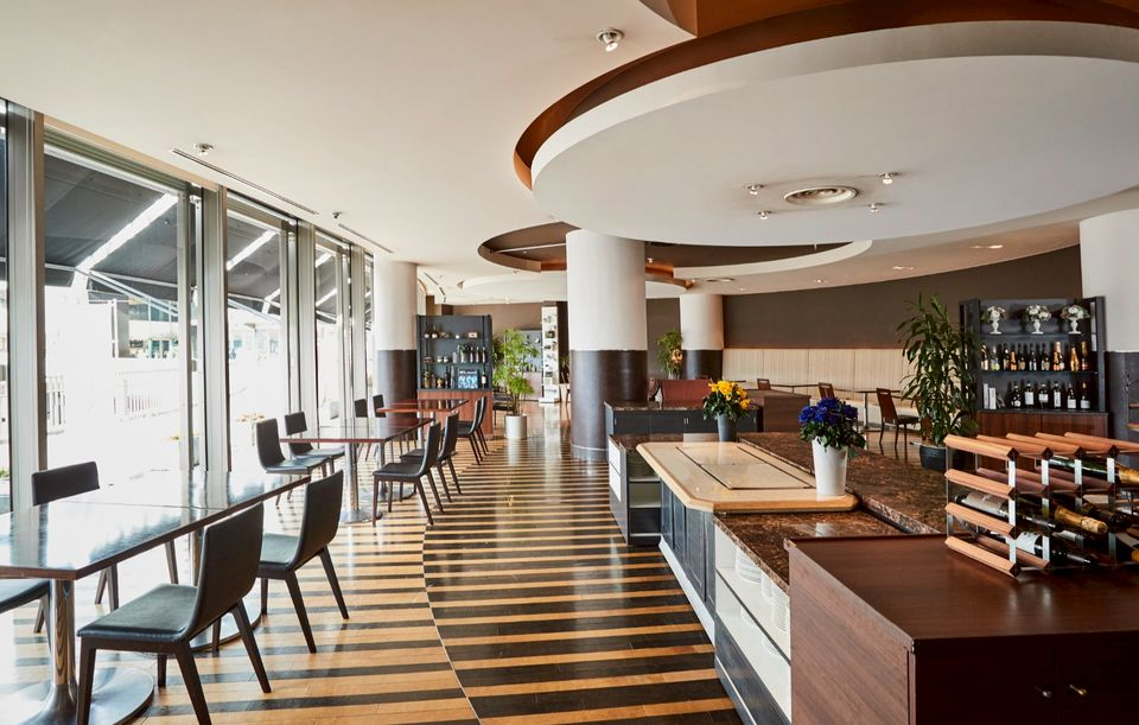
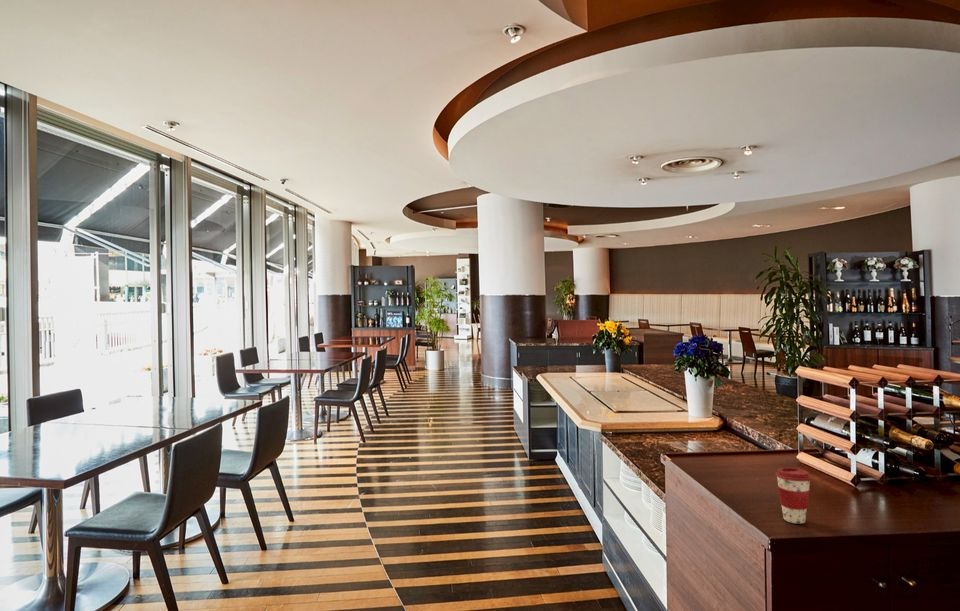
+ coffee cup [775,467,812,525]
